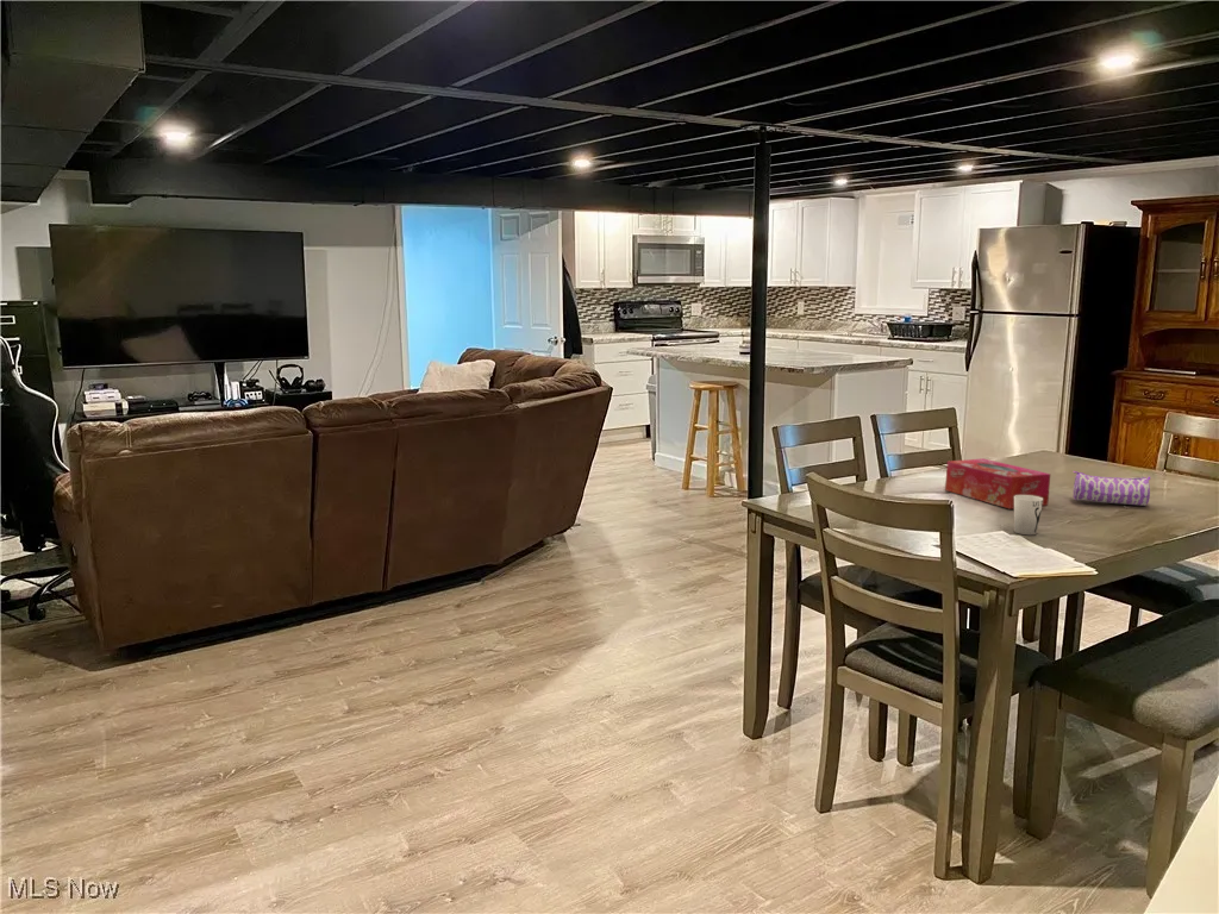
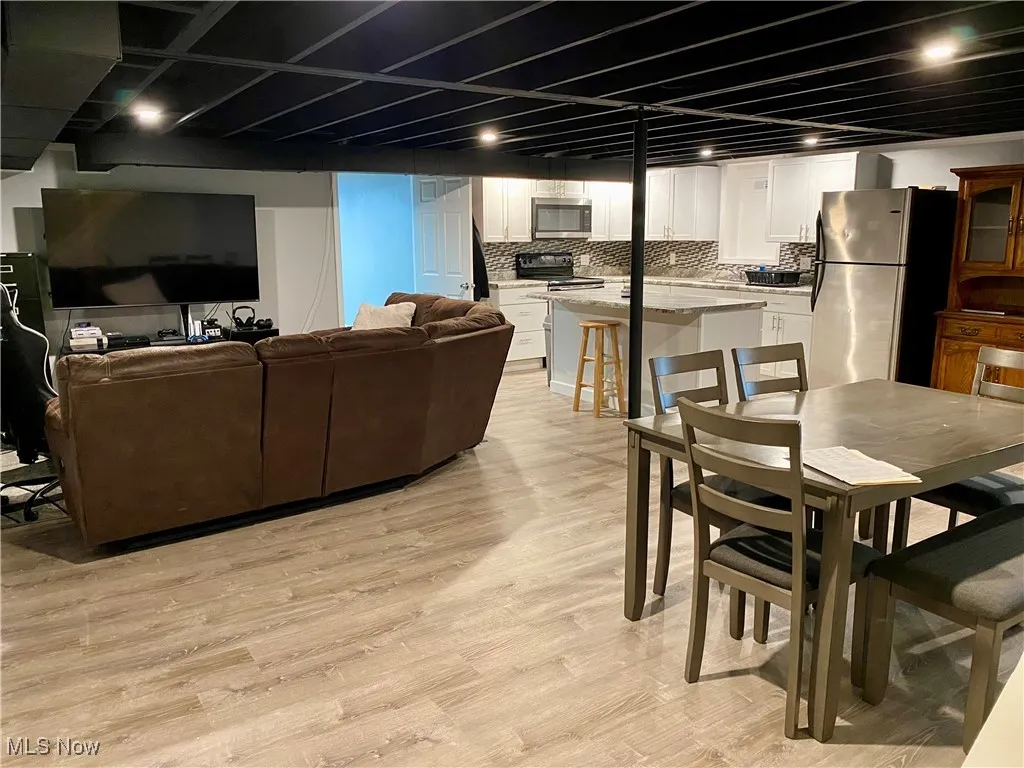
- cup [1013,495,1043,536]
- pencil case [1073,470,1151,507]
- tissue box [944,457,1051,511]
